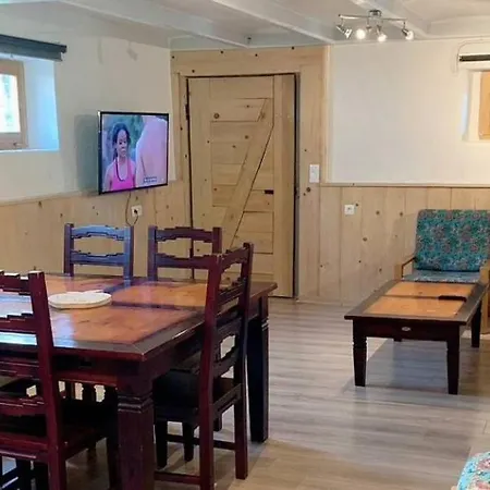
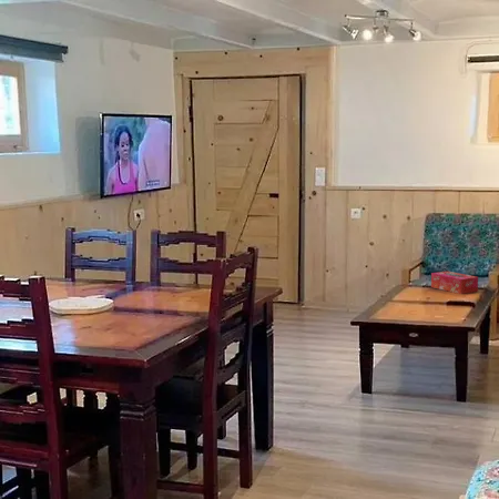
+ tissue box [430,271,479,295]
